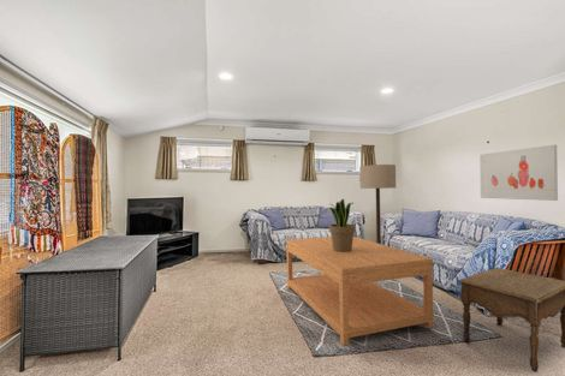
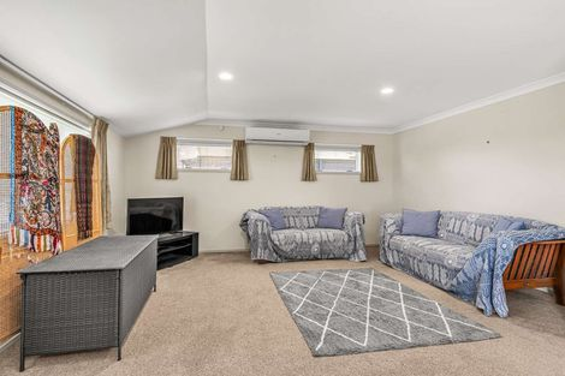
- floor lamp [358,163,397,244]
- side table [456,267,565,374]
- wall art [478,144,559,202]
- coffee table [285,235,435,347]
- potted plant [327,198,356,252]
